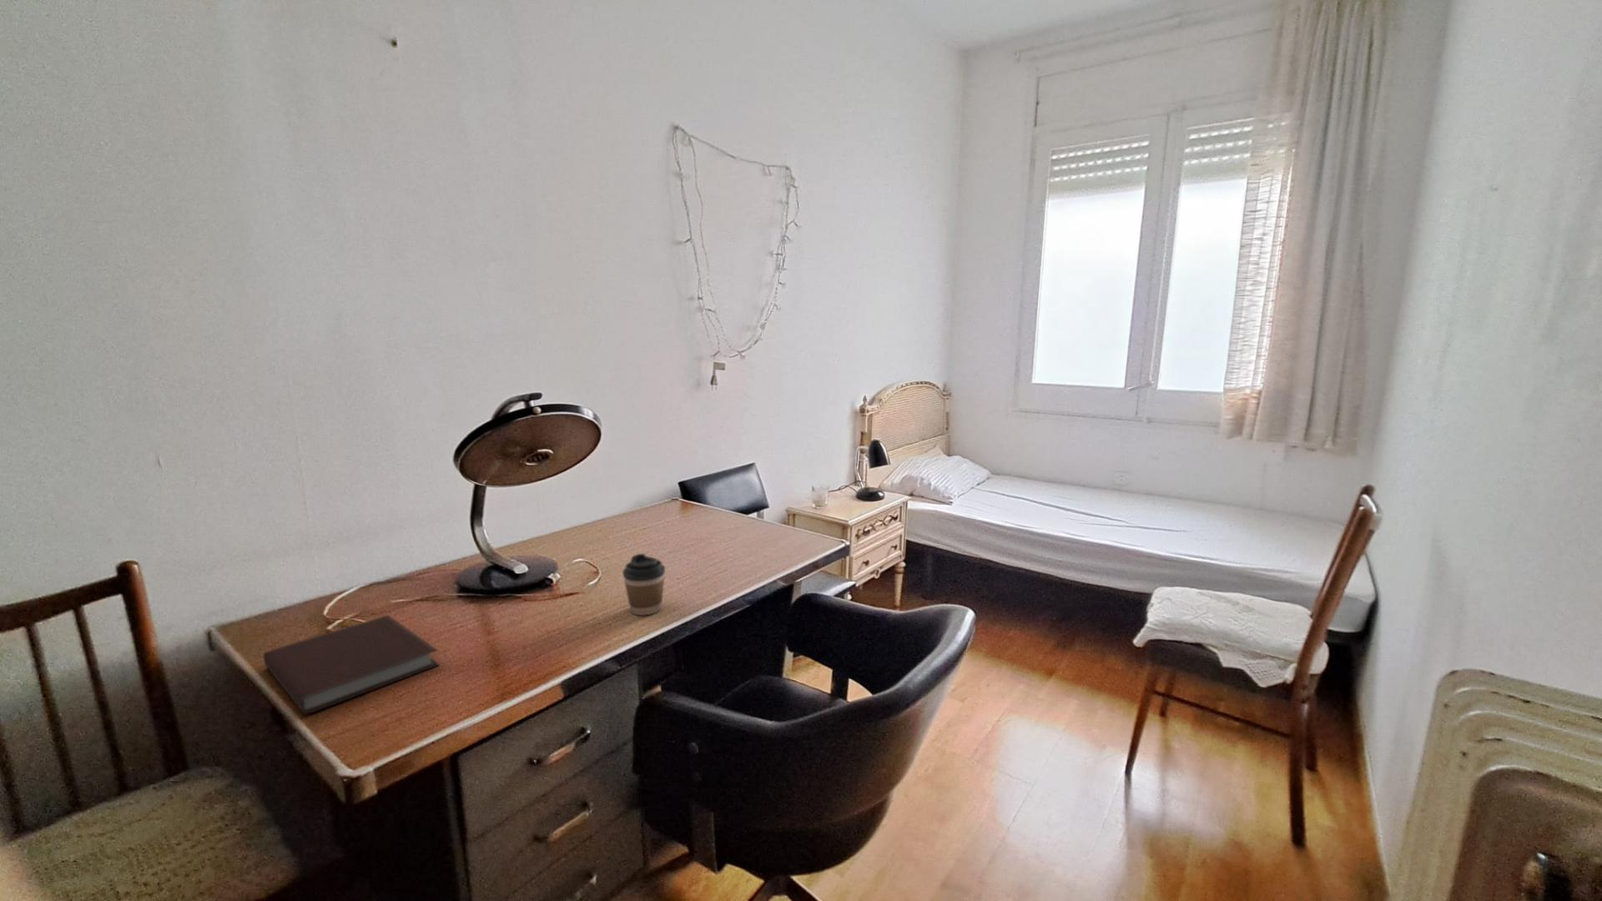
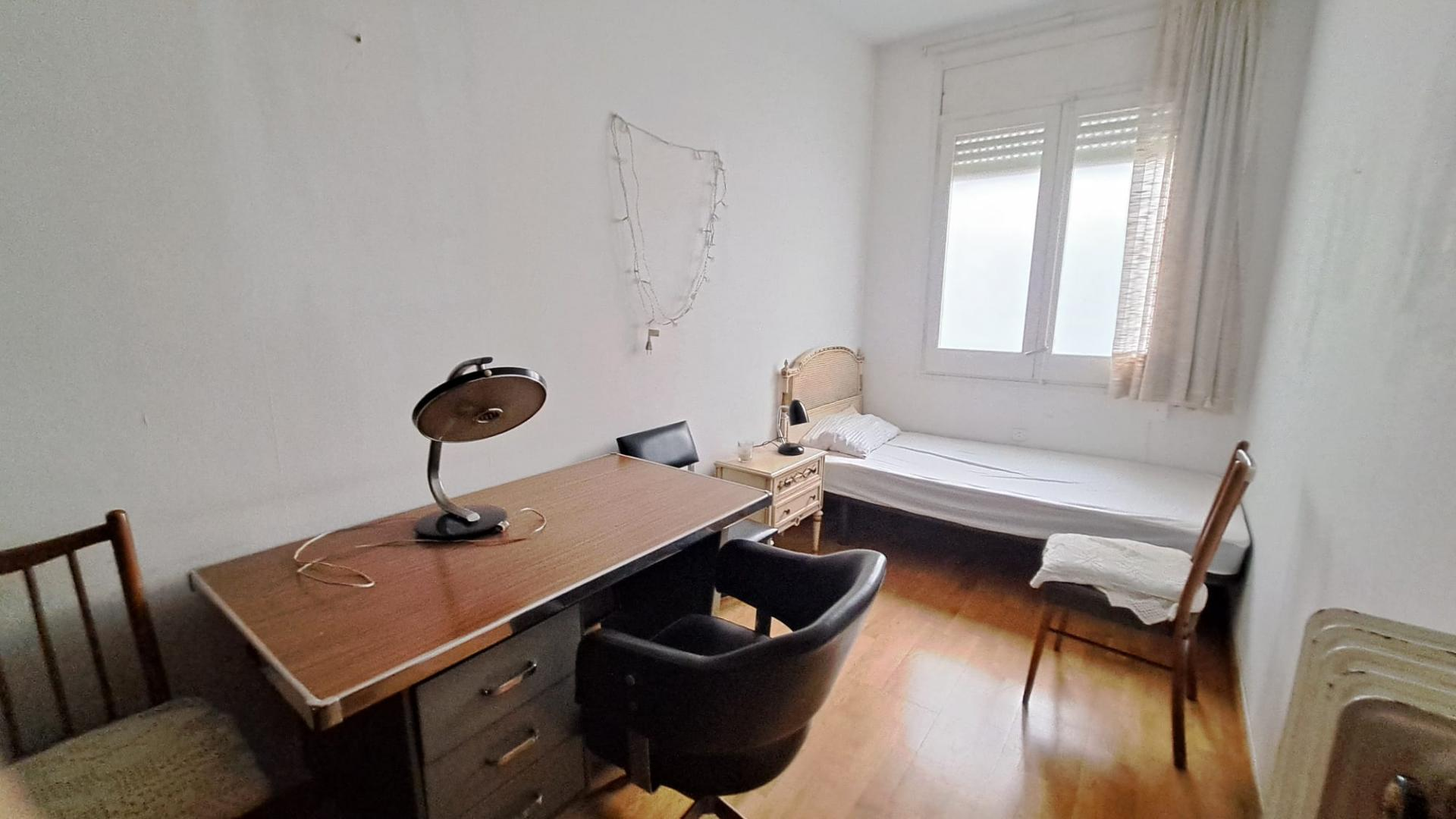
- notebook [263,614,440,715]
- coffee cup [622,553,666,616]
